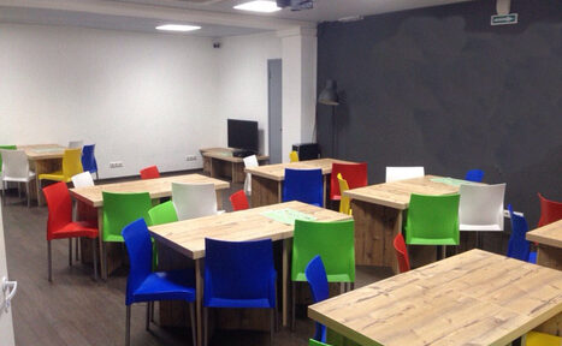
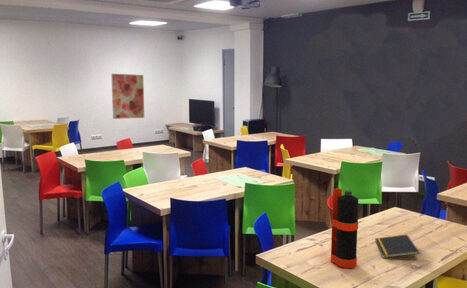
+ notepad [374,234,420,259]
+ wall art [110,73,145,120]
+ bottle [330,187,359,269]
